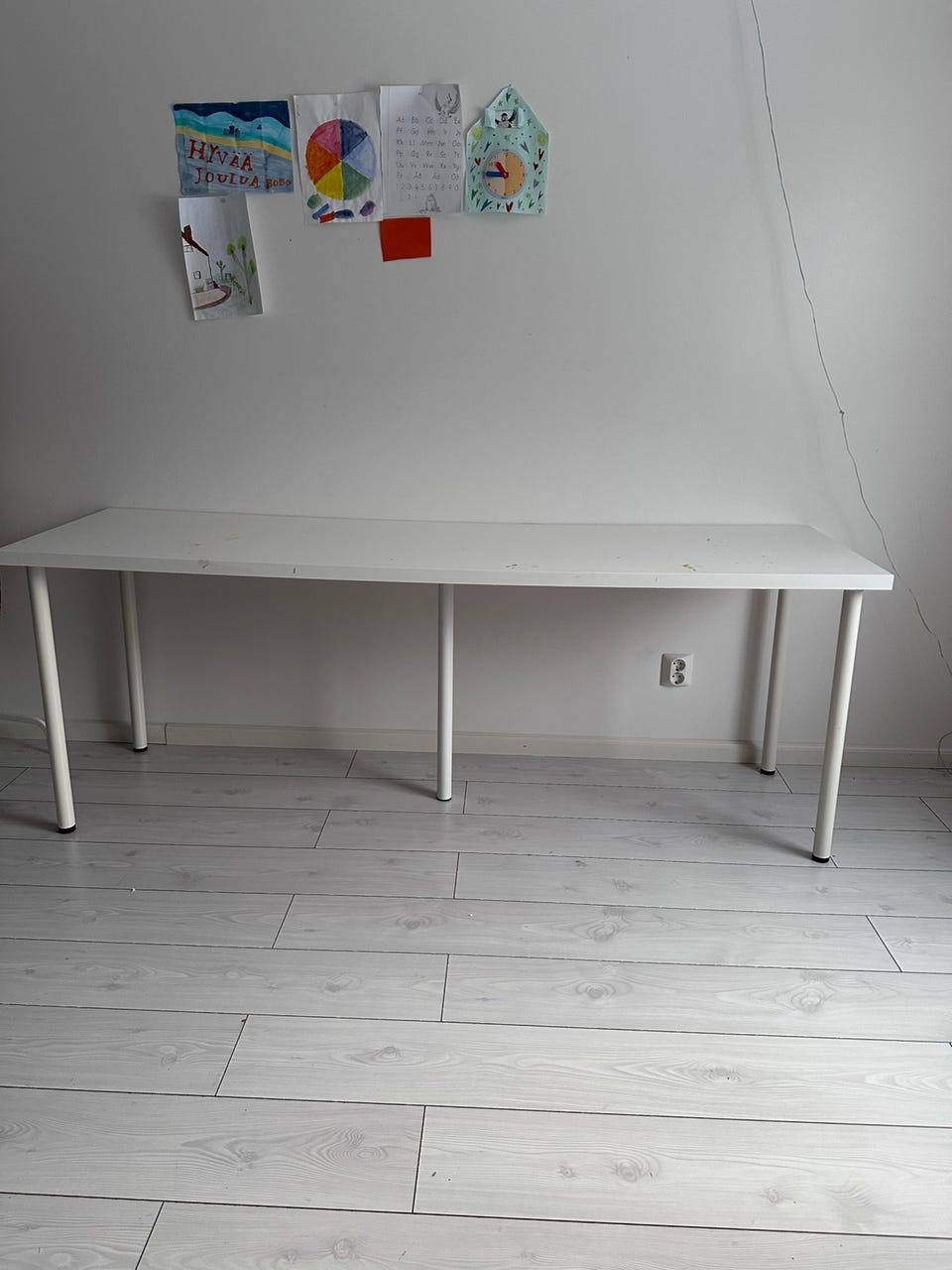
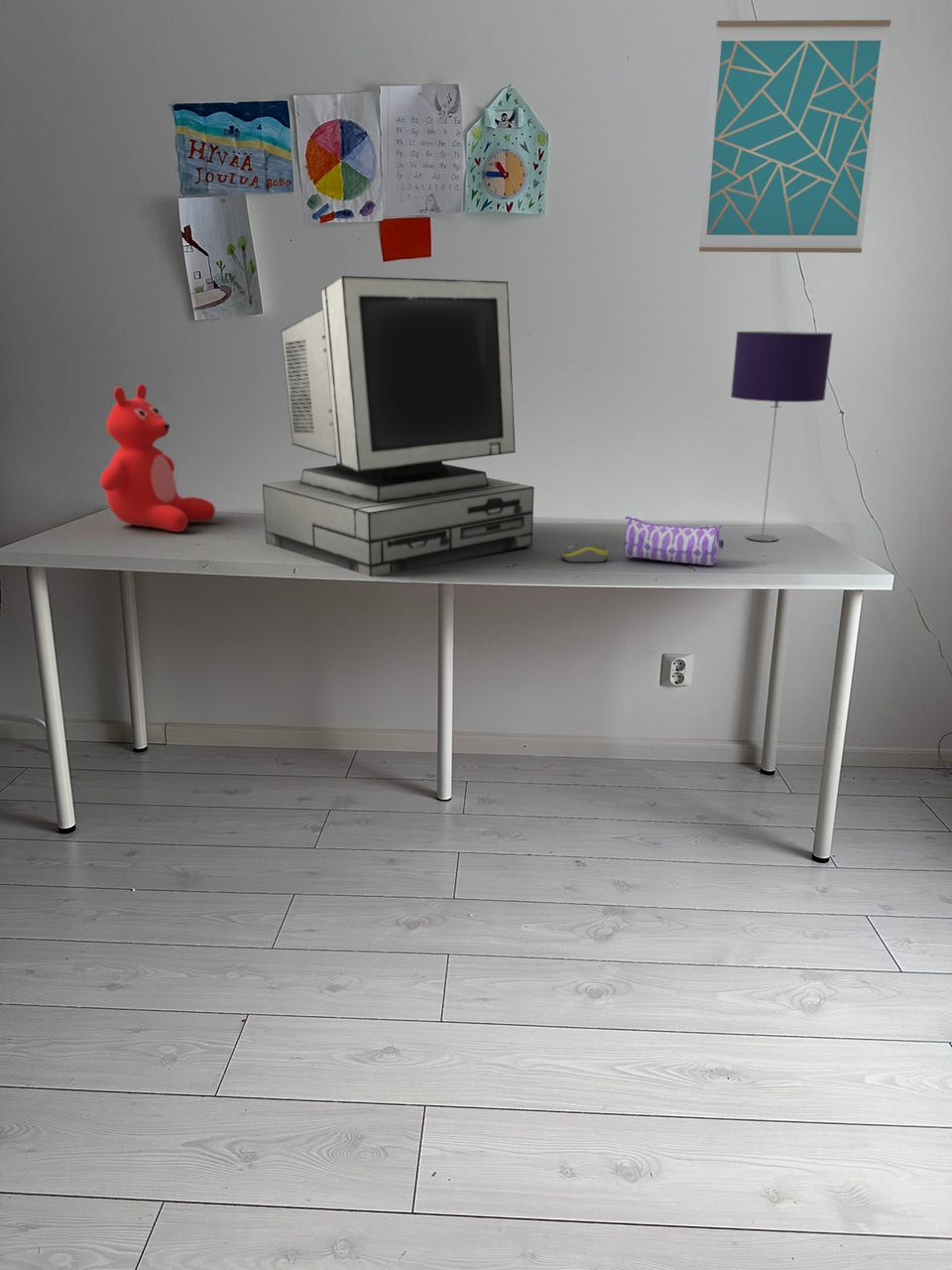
+ computer mouse [561,540,609,564]
+ monitor [262,275,535,577]
+ wall art [697,19,892,254]
+ table lamp [730,330,834,543]
+ pencil case [623,515,724,567]
+ teddy bear [99,383,216,533]
